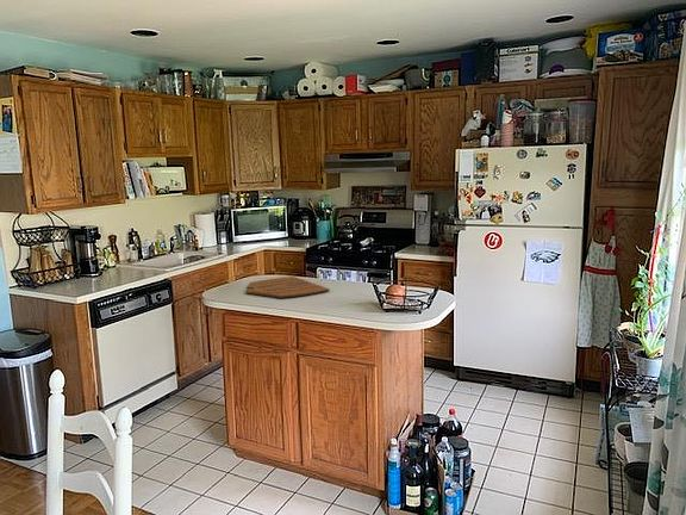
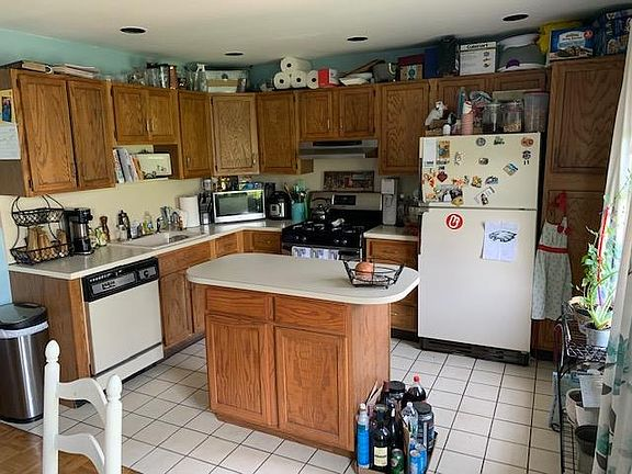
- cutting board [244,275,331,299]
